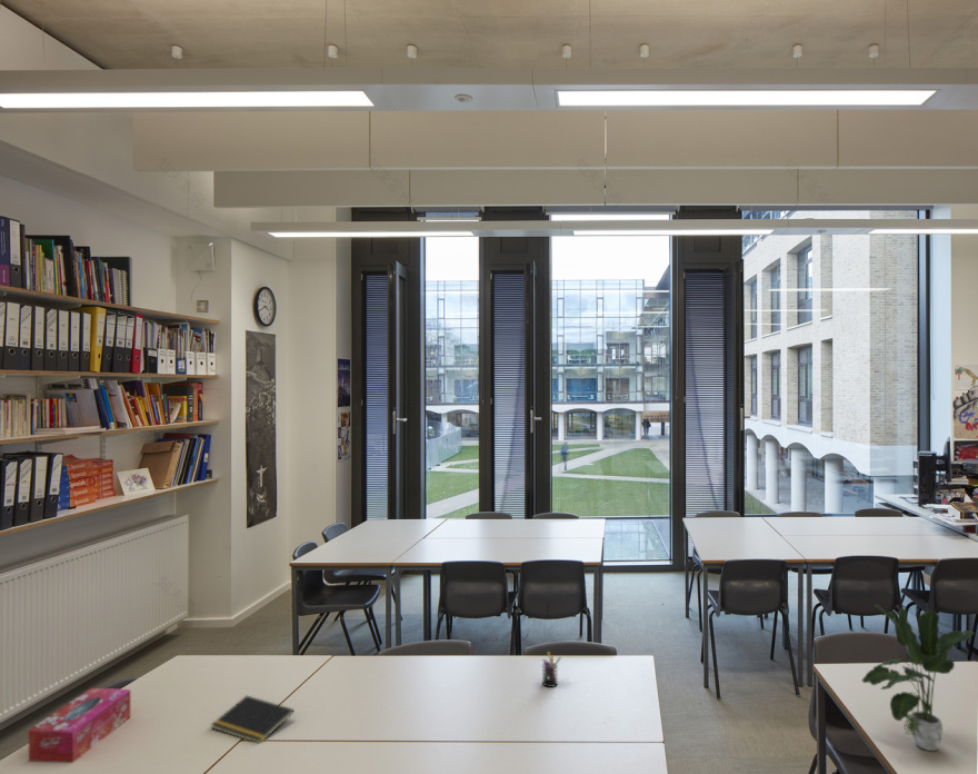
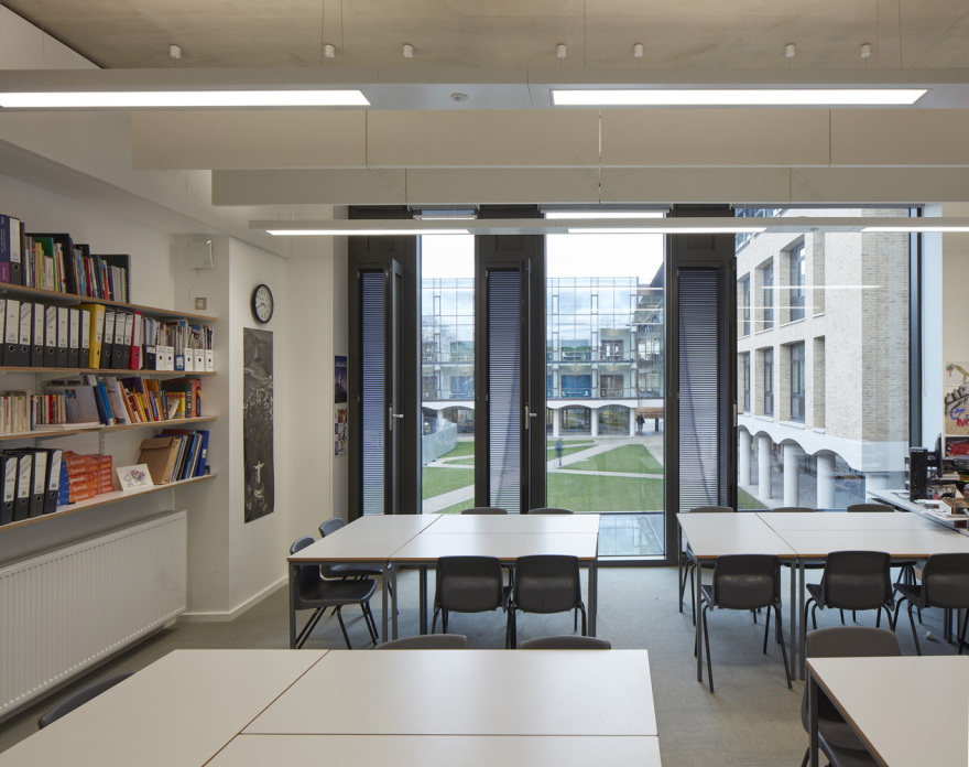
- notepad [210,695,295,744]
- tissue box [28,687,131,764]
- potted plant [861,604,975,752]
- pen holder [541,651,562,688]
